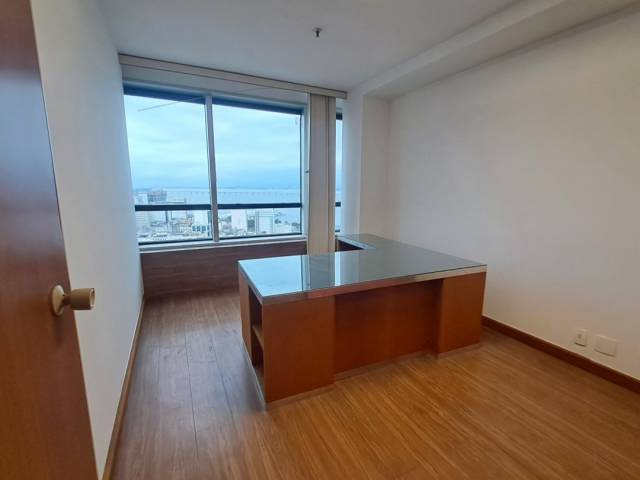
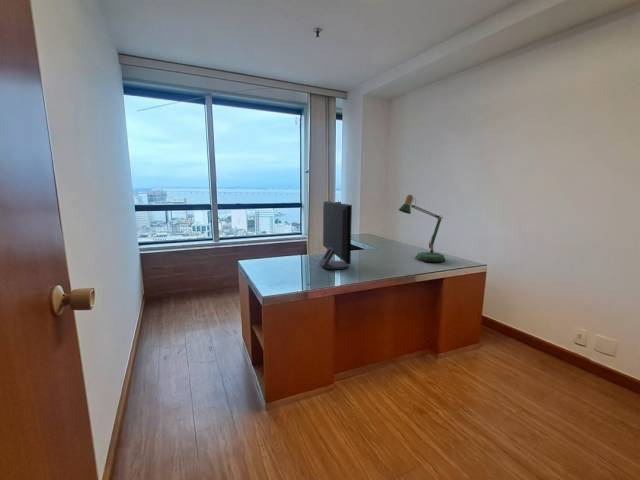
+ desk lamp [398,194,446,263]
+ computer monitor [318,200,353,270]
